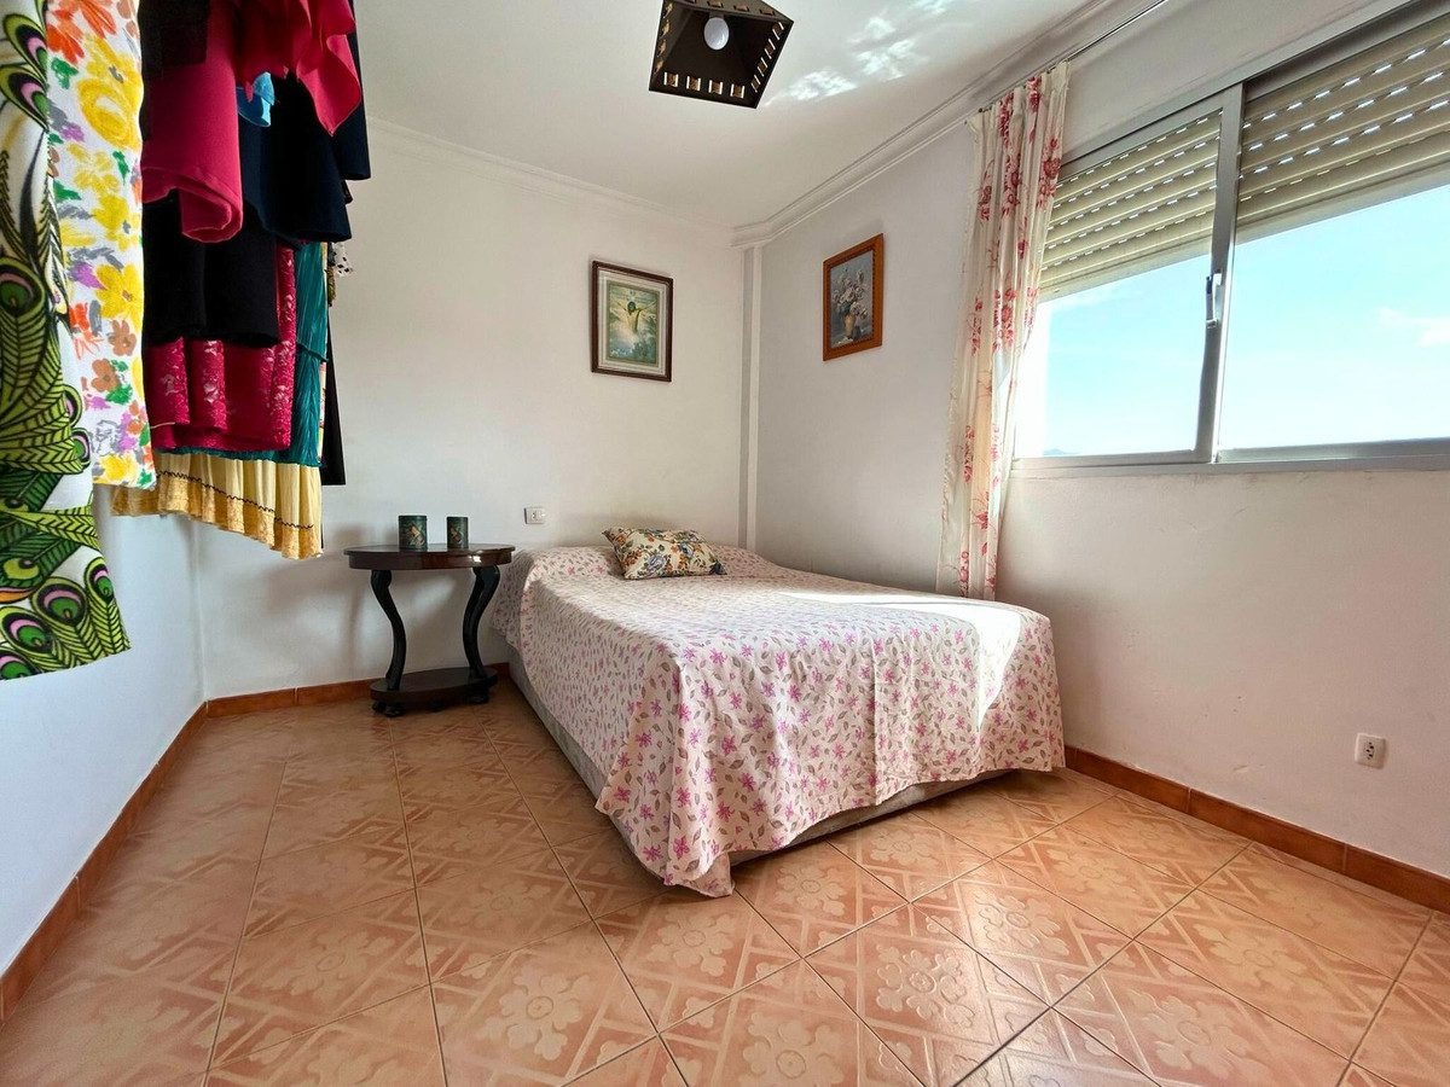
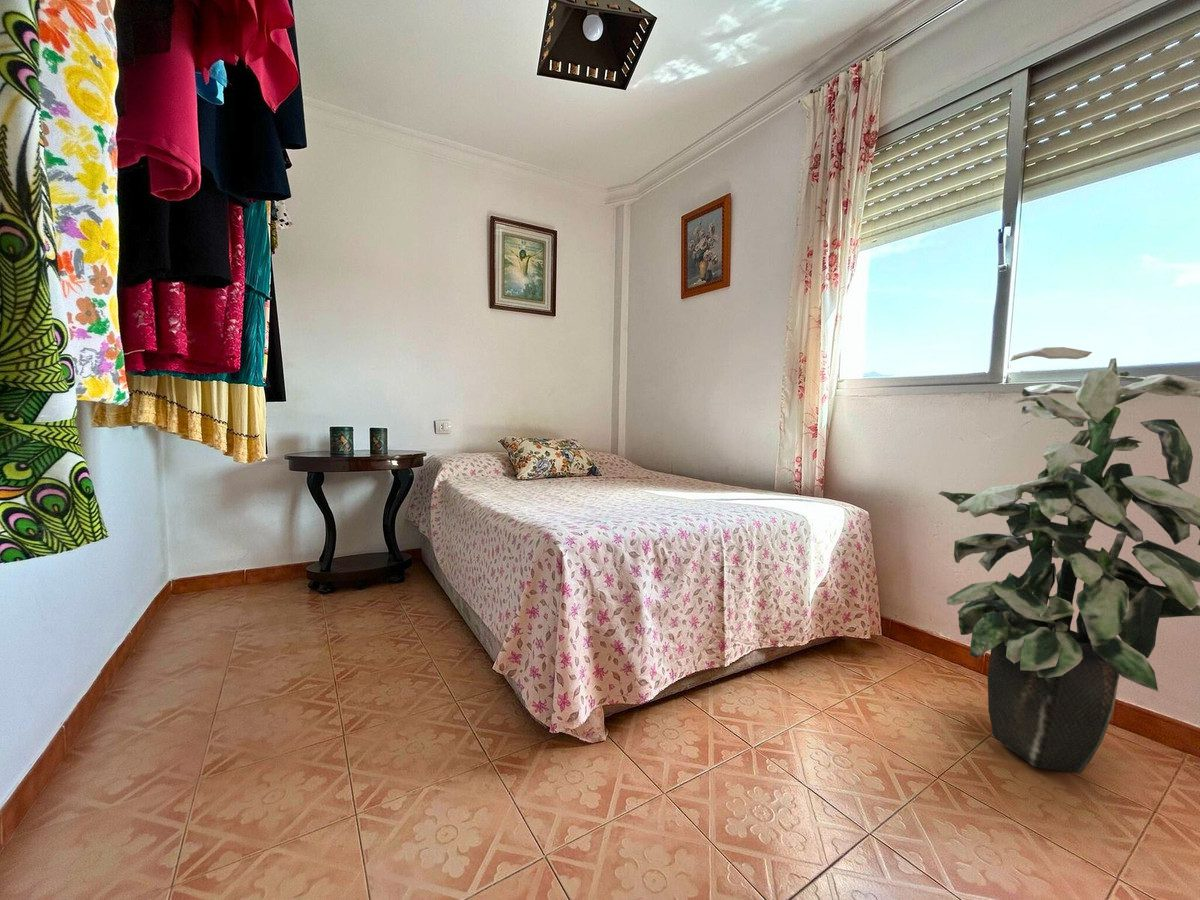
+ indoor plant [938,346,1200,773]
